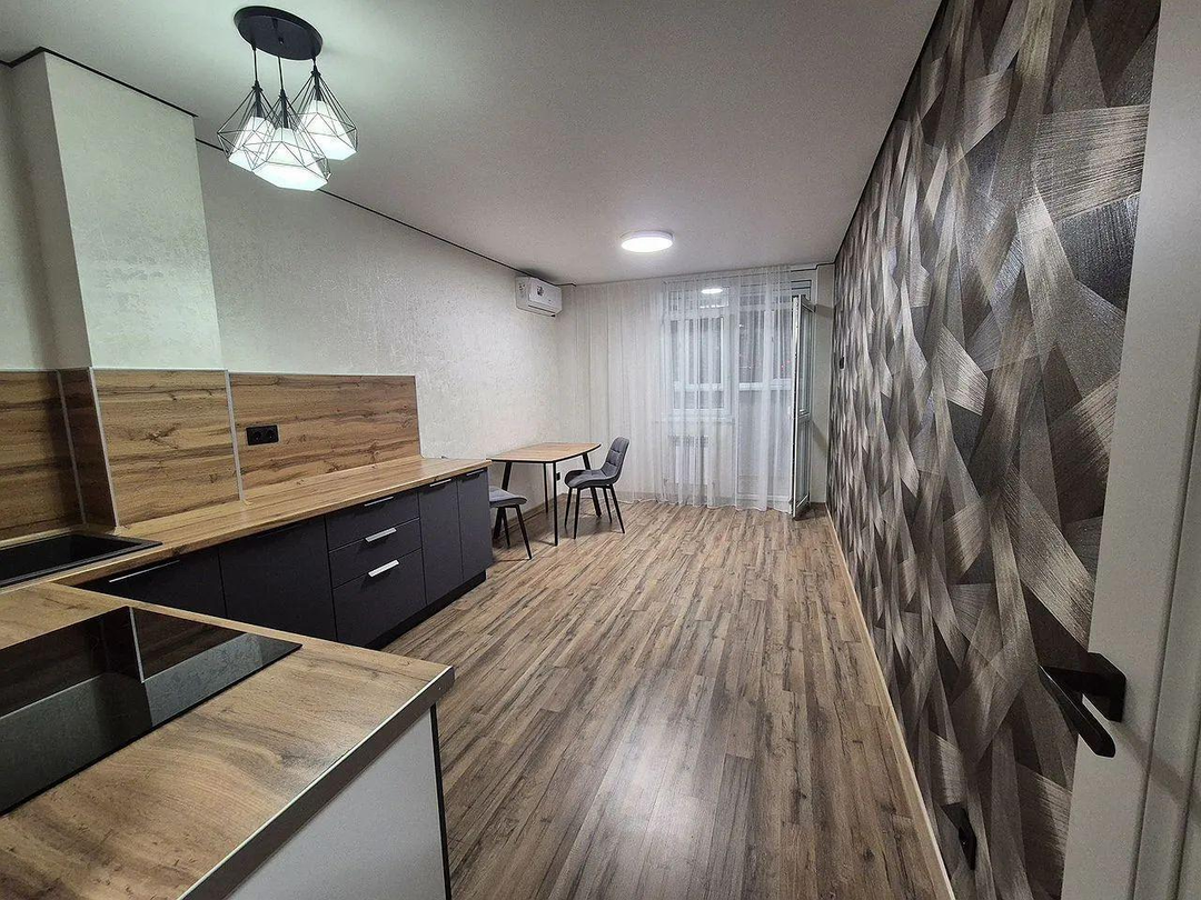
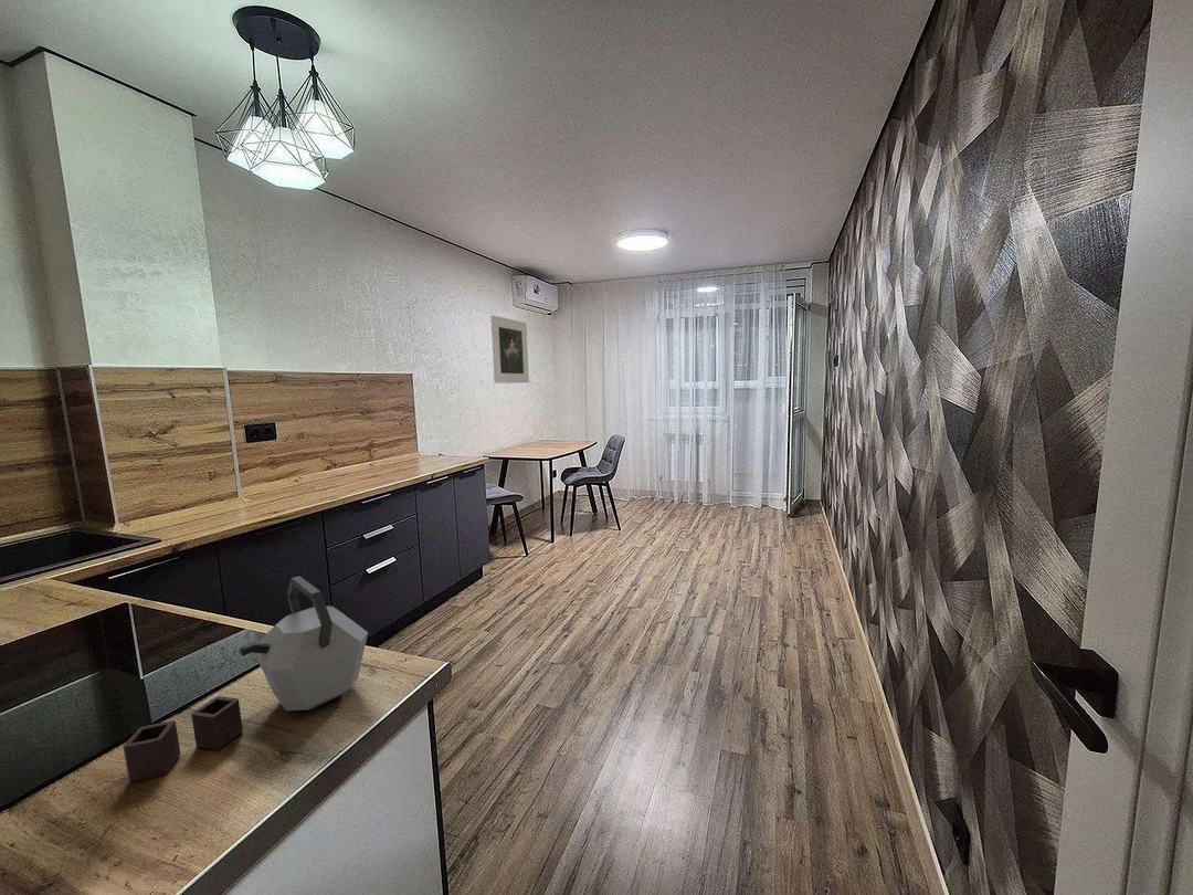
+ kettle [123,575,369,783]
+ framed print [490,315,530,385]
